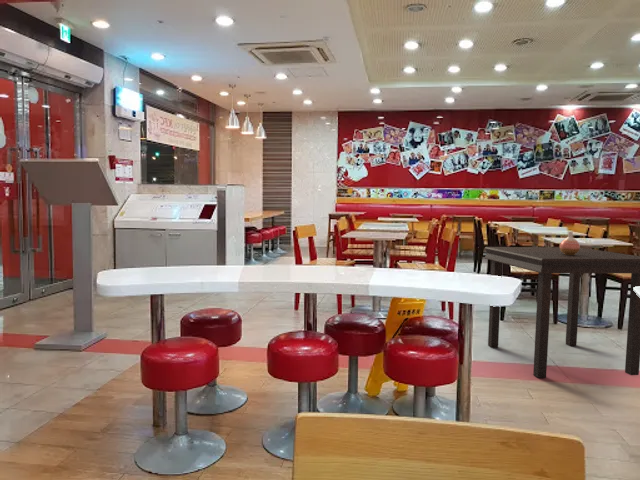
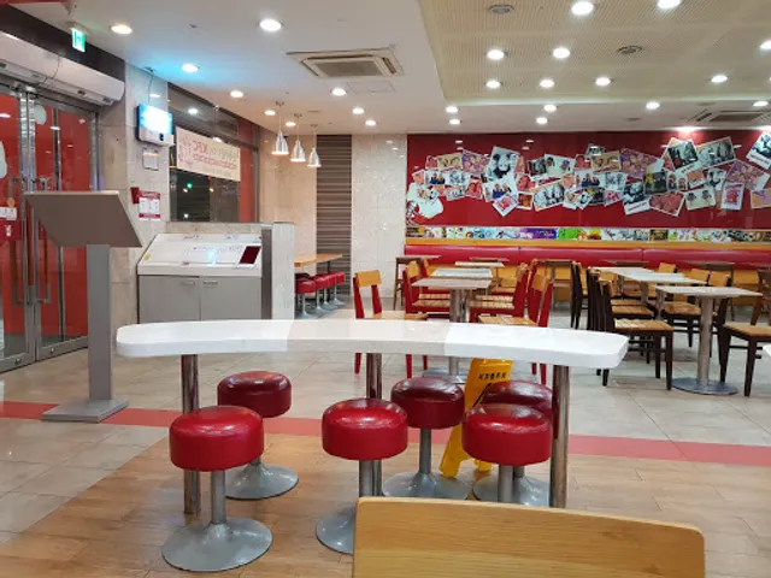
- vase [559,230,581,255]
- dining table [484,246,640,379]
